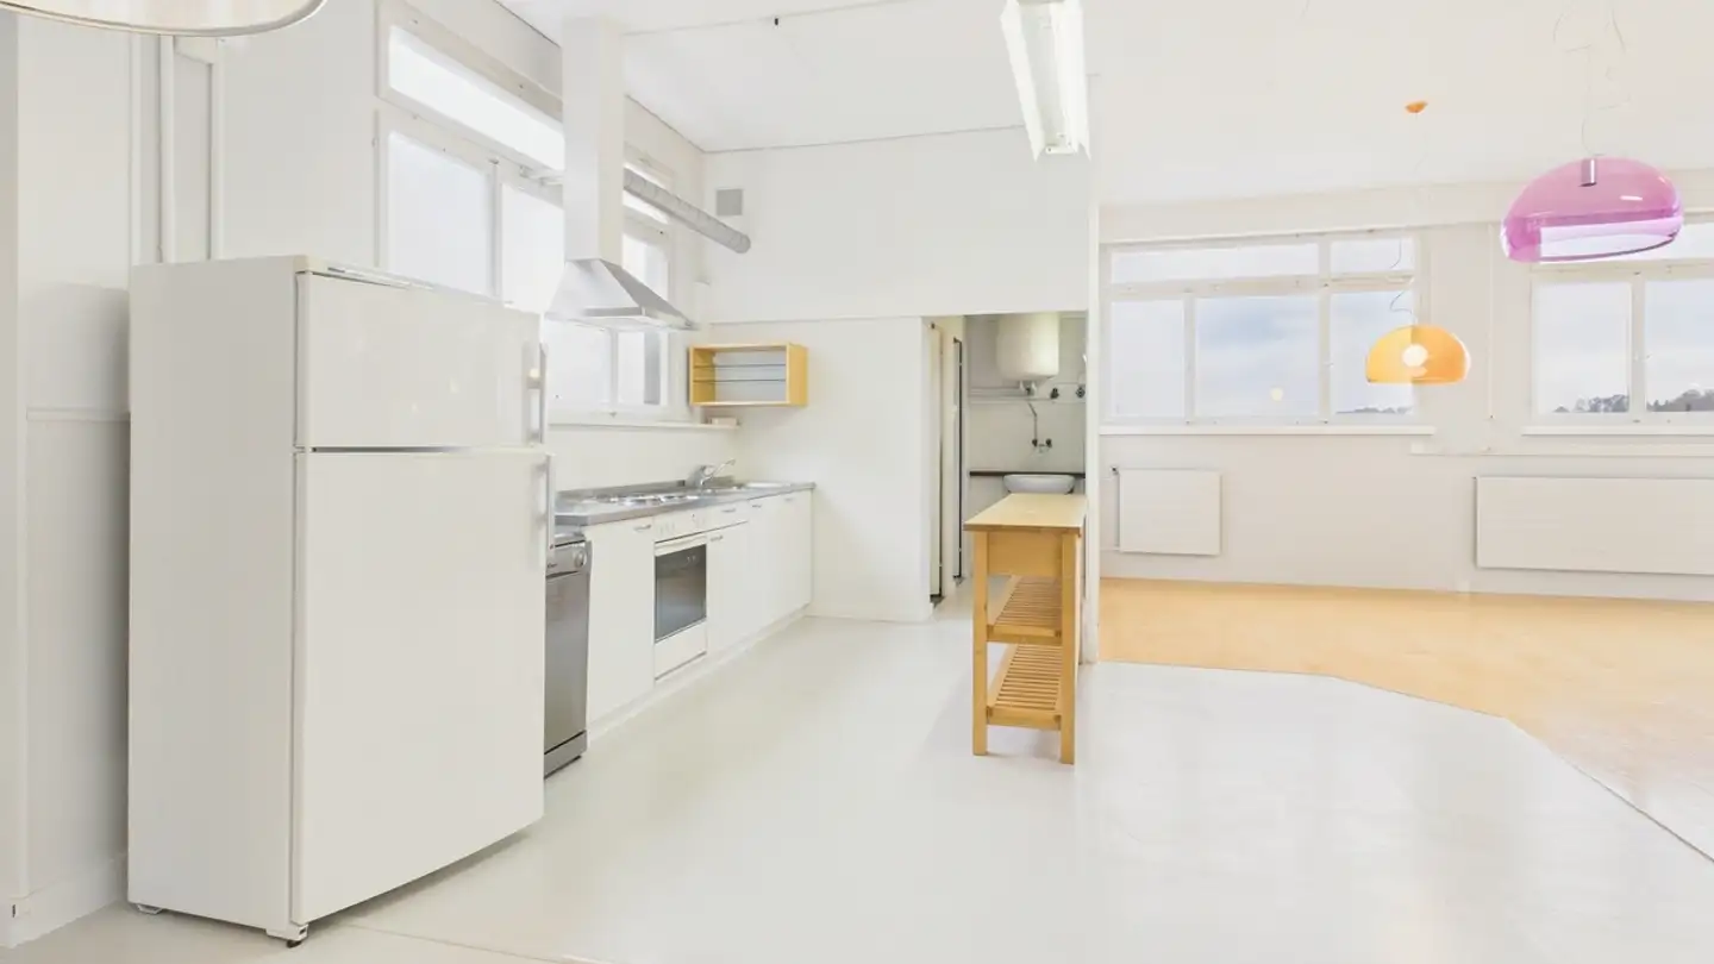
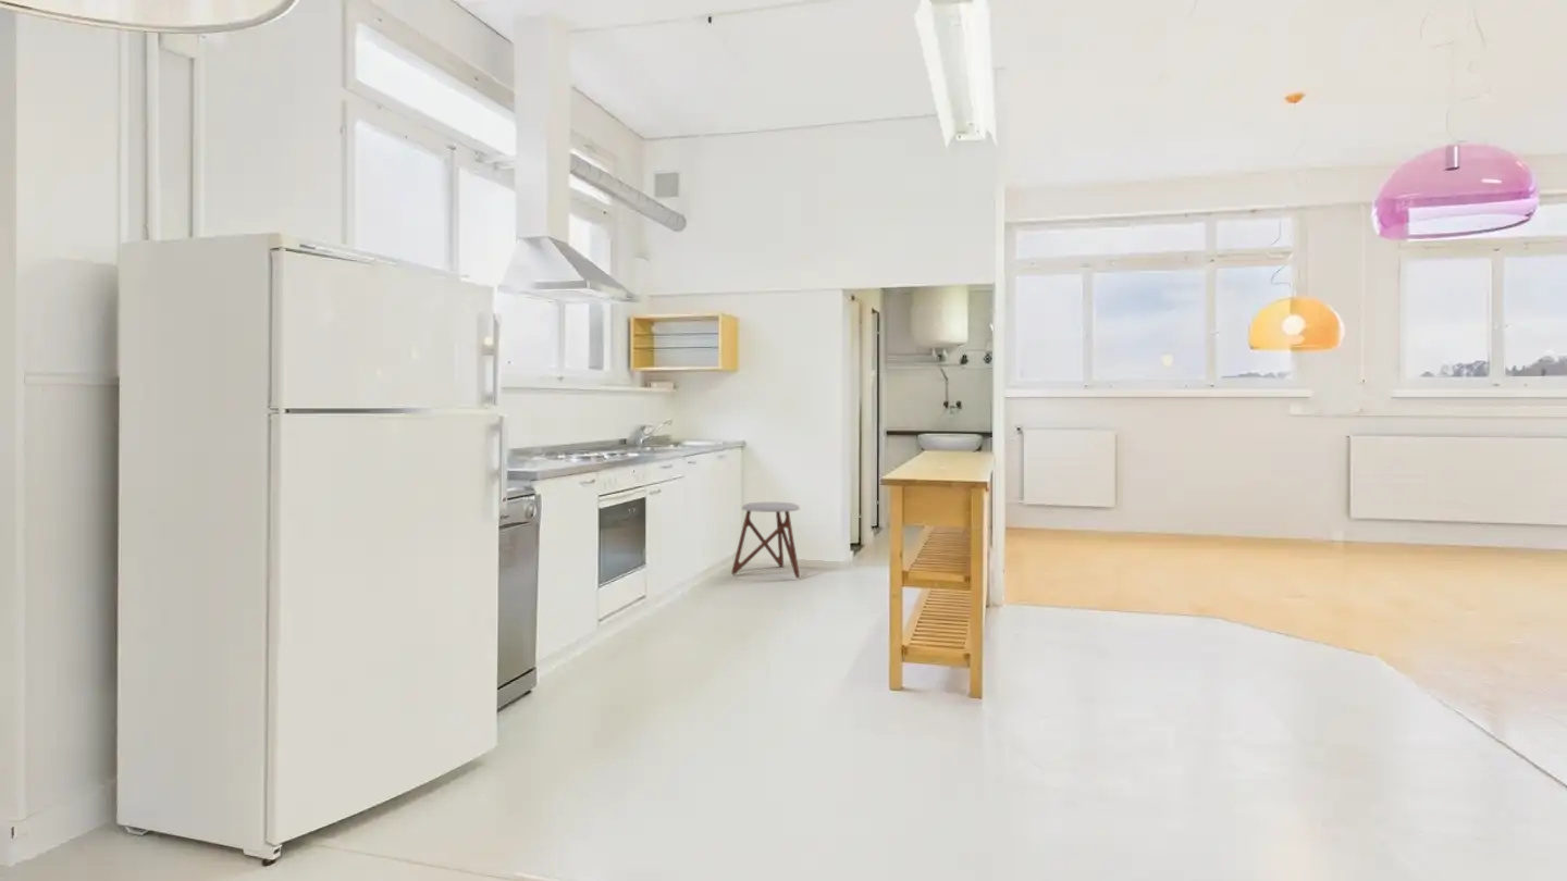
+ stool [730,501,801,580]
